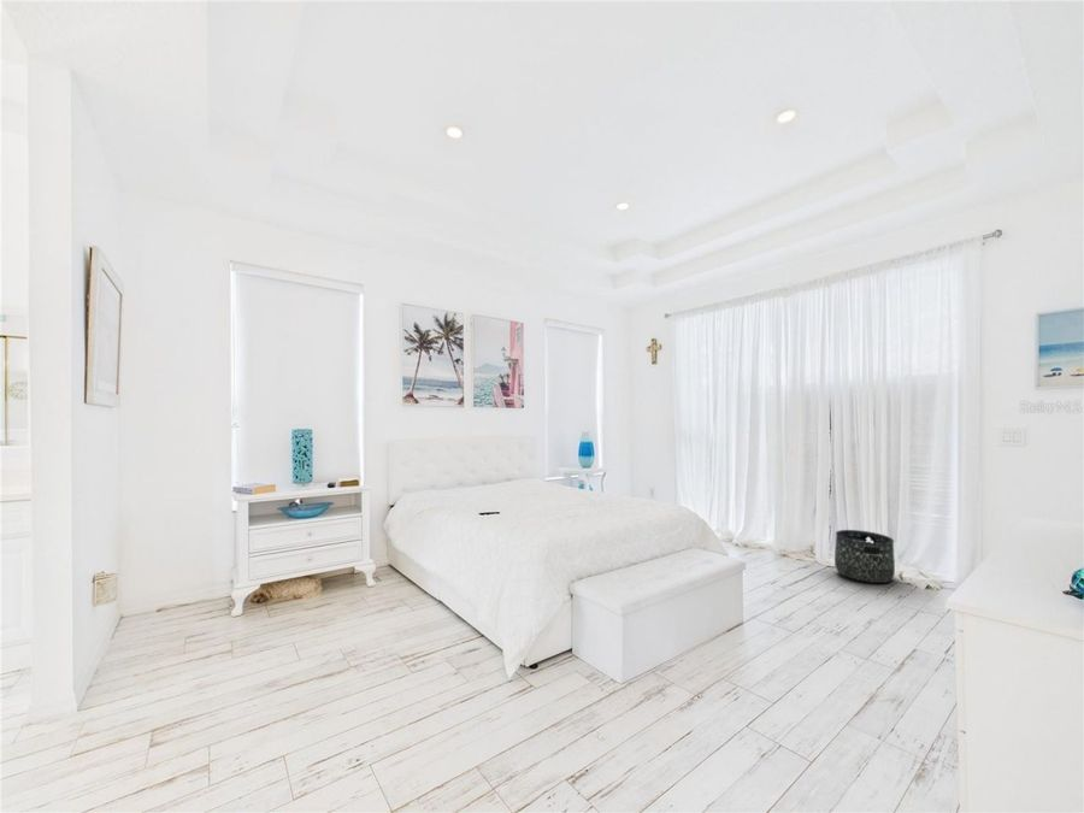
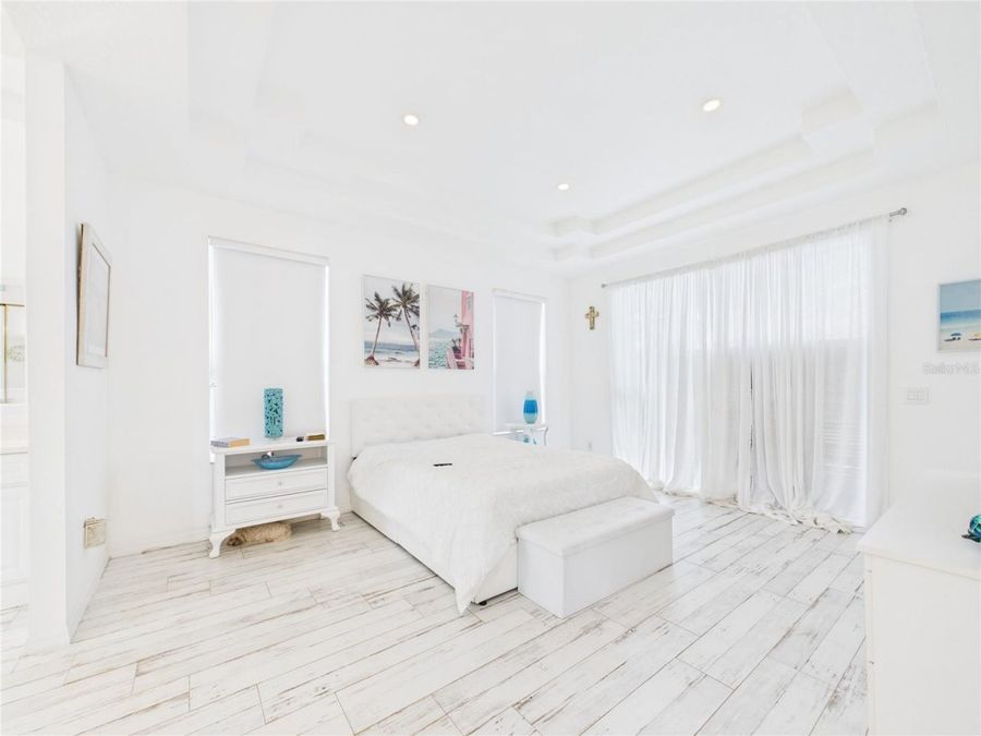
- basket [833,529,896,584]
